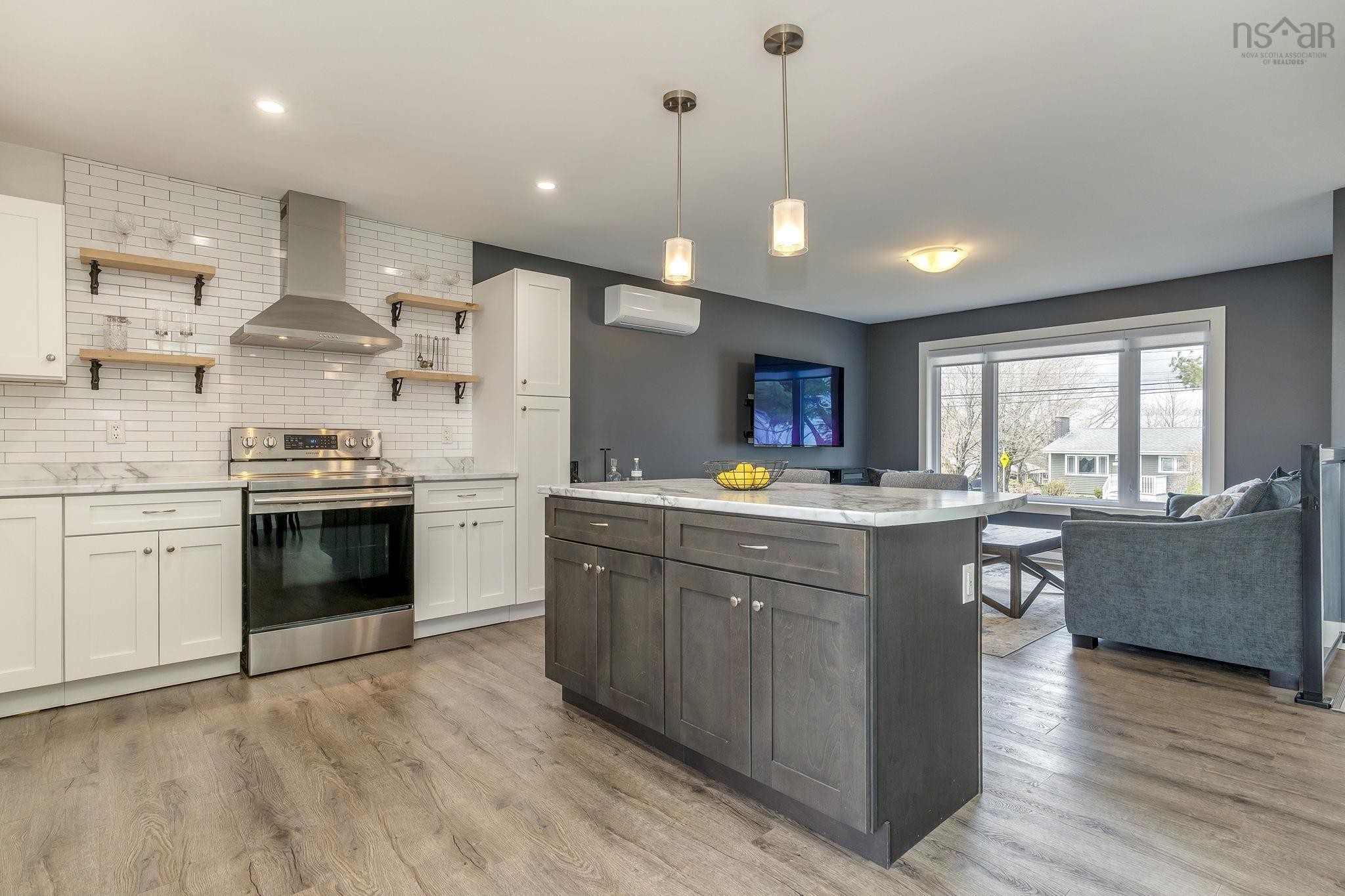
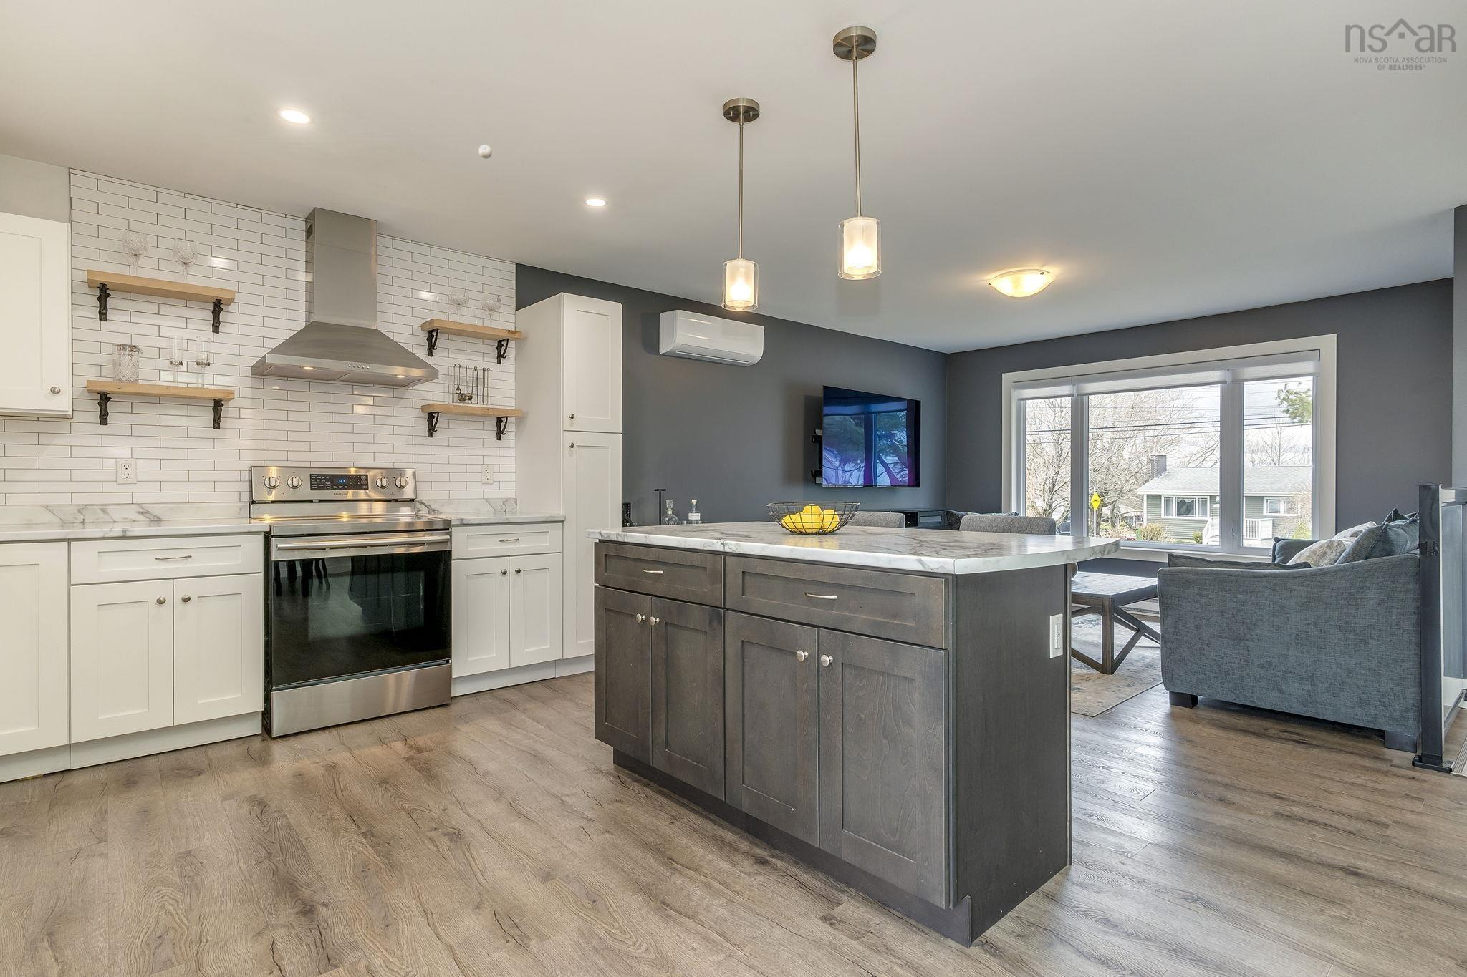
+ eyeball [478,145,493,159]
